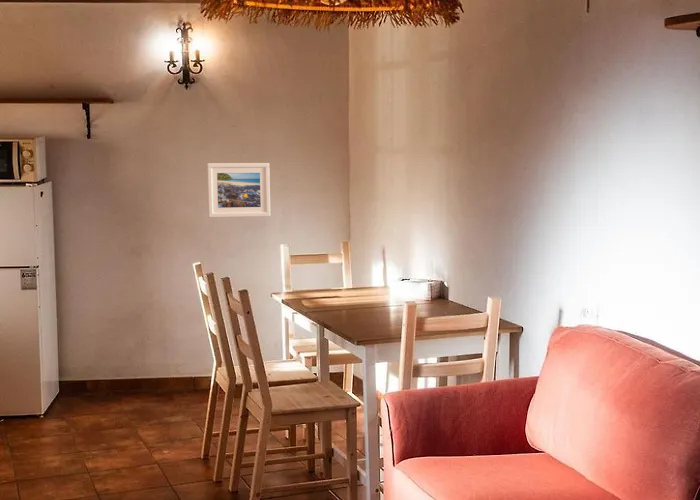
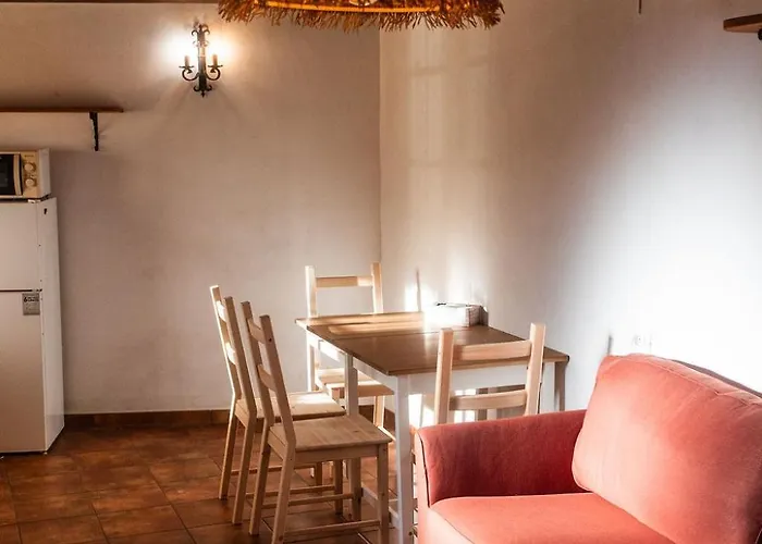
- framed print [206,162,271,218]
